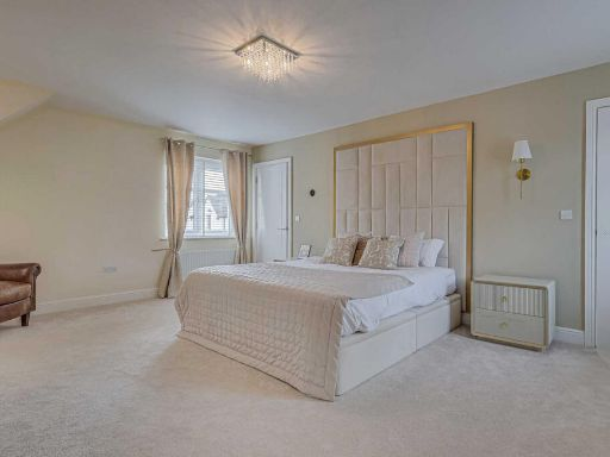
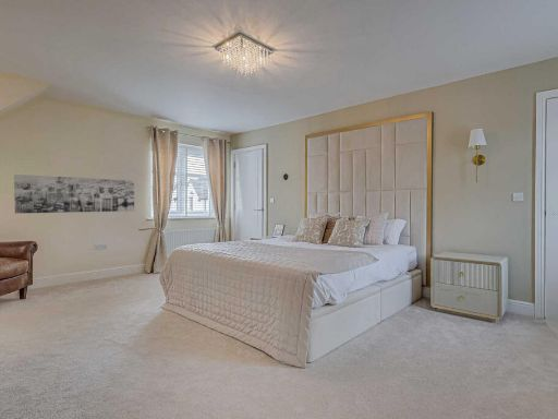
+ wall art [13,173,135,215]
